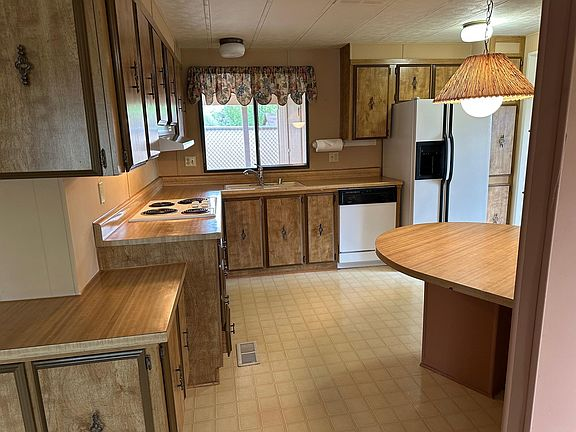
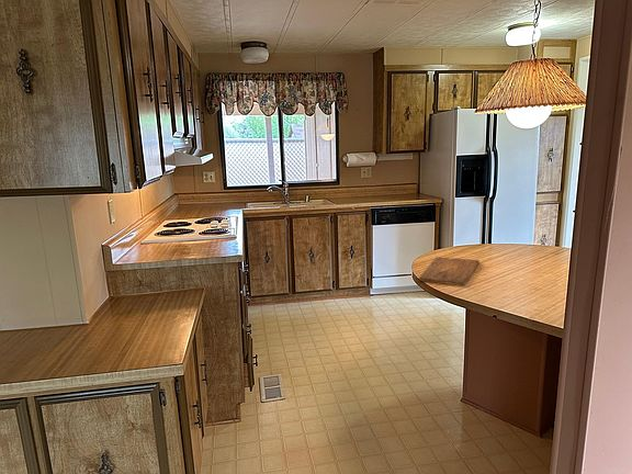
+ cutting board [418,256,481,286]
